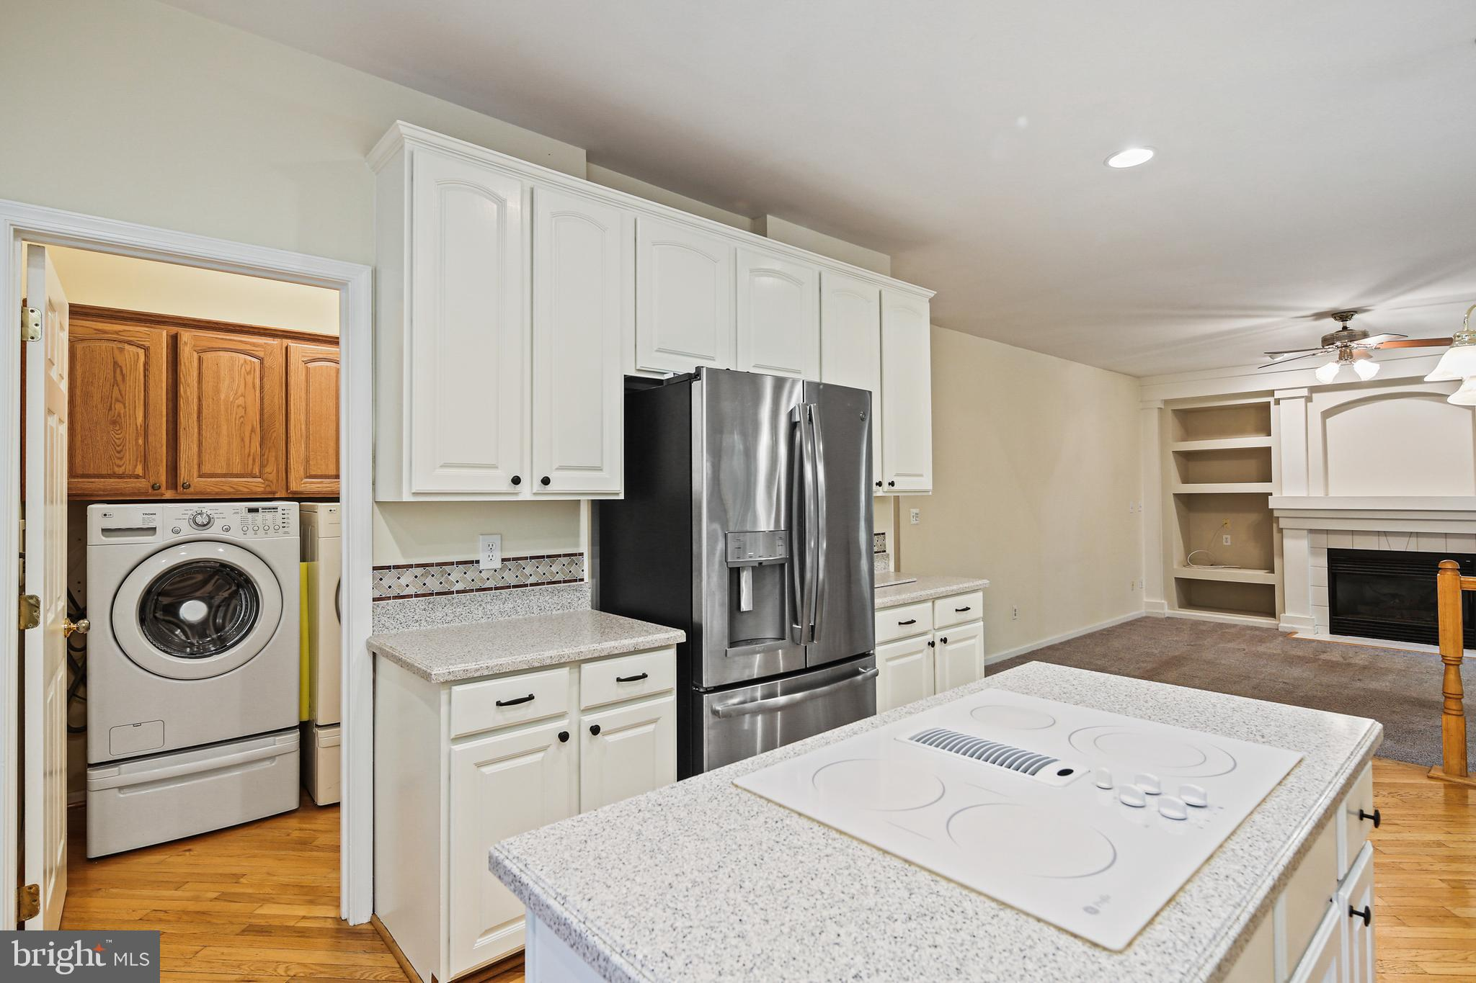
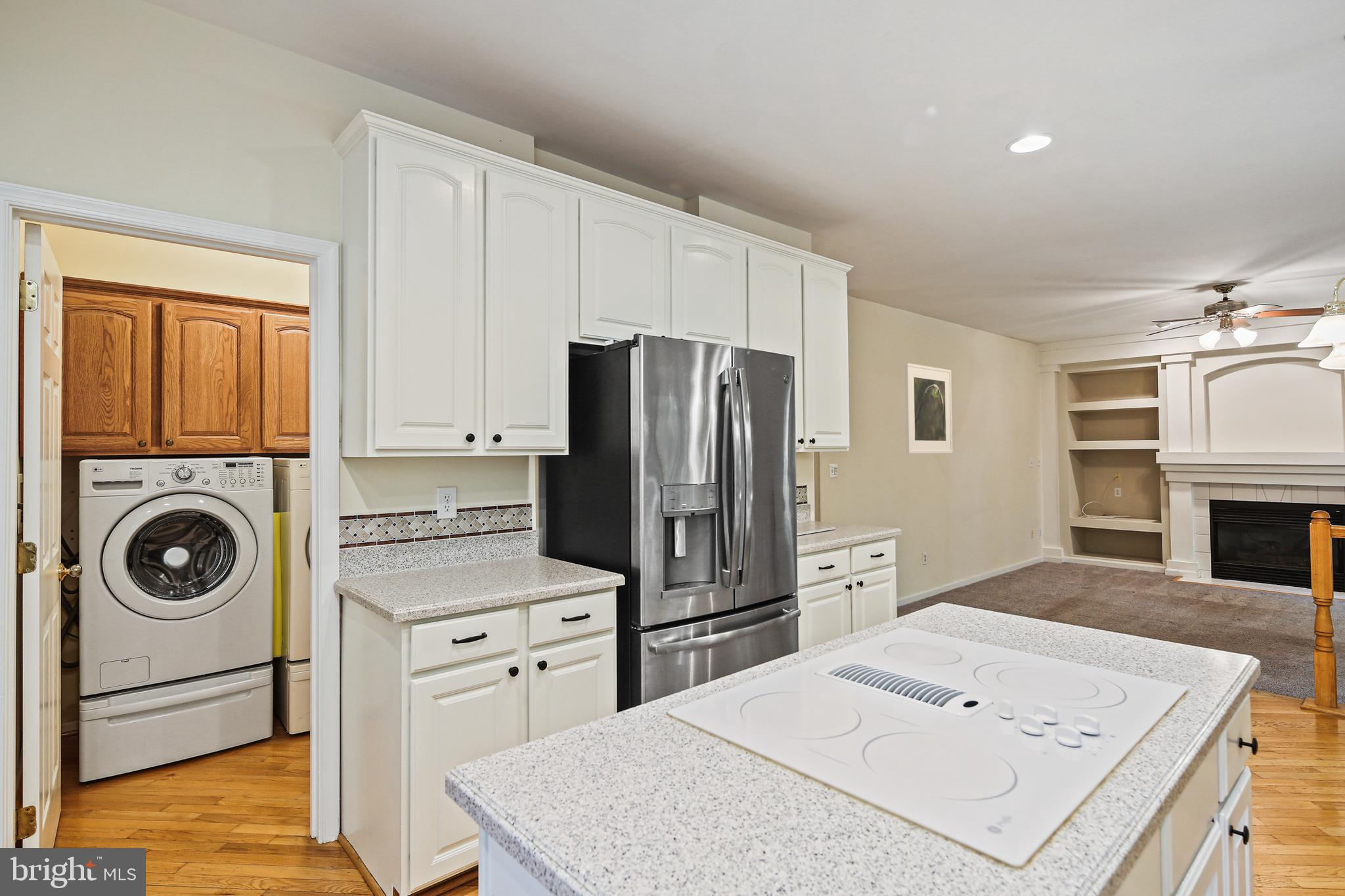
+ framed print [904,362,953,454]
